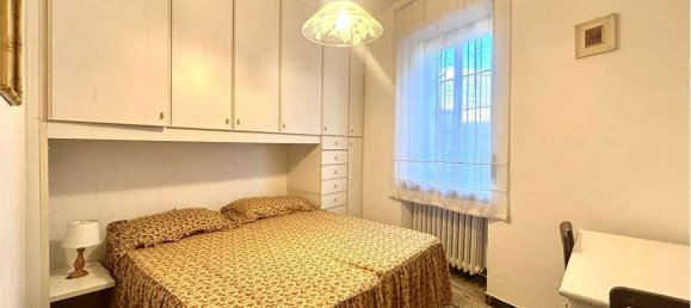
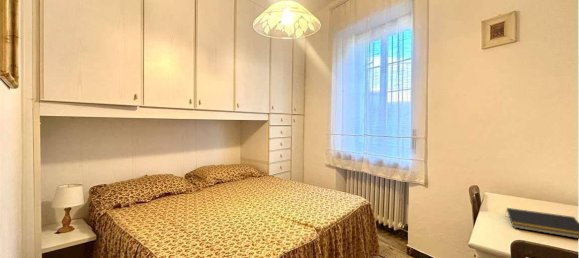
+ notepad [504,207,579,239]
